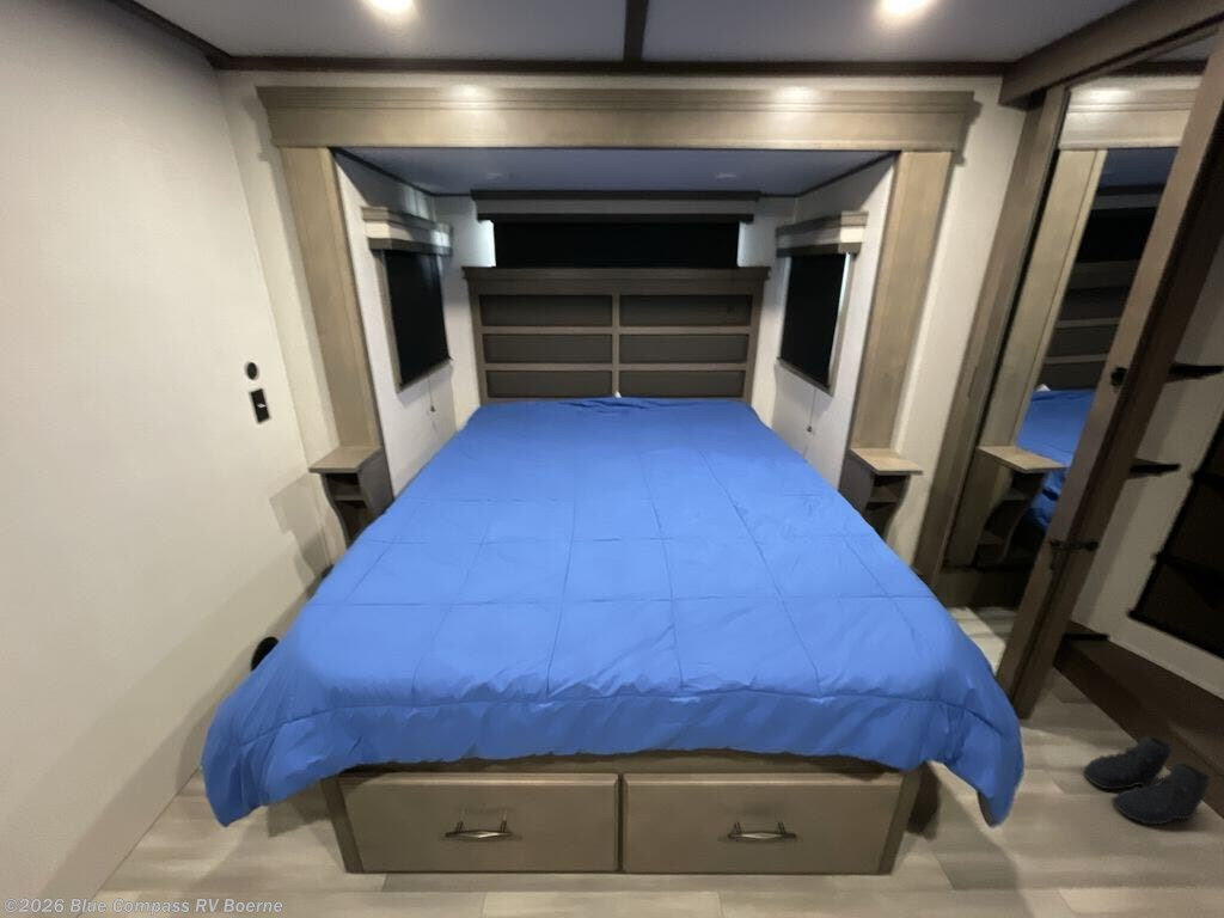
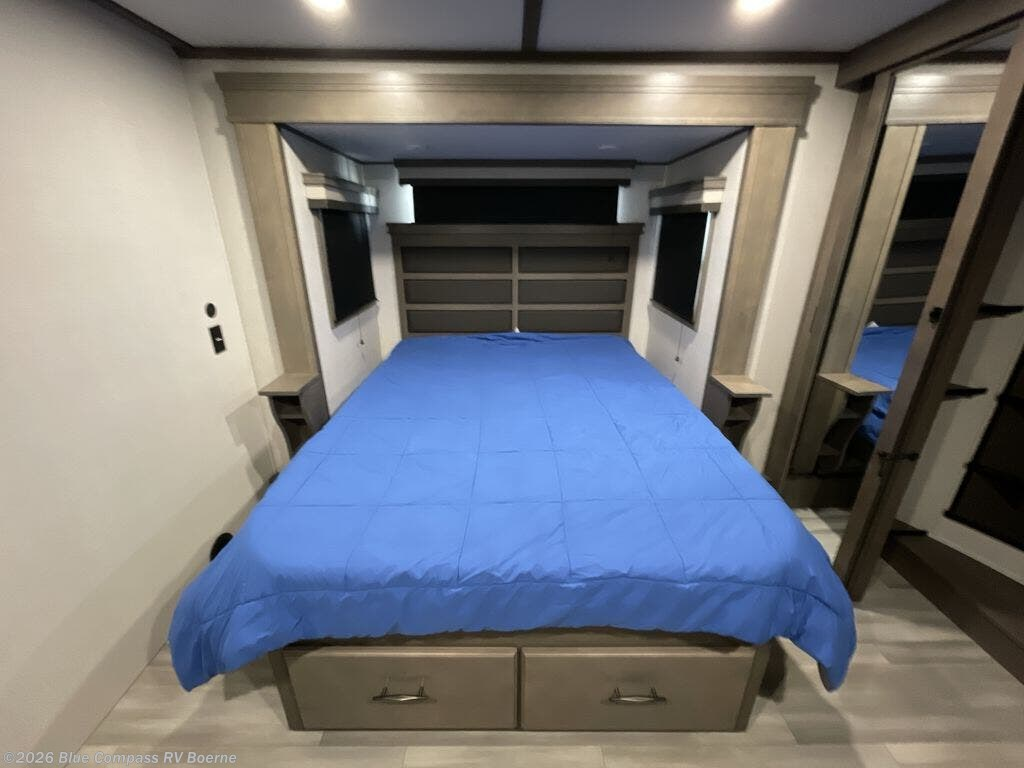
- boots [1082,735,1211,826]
